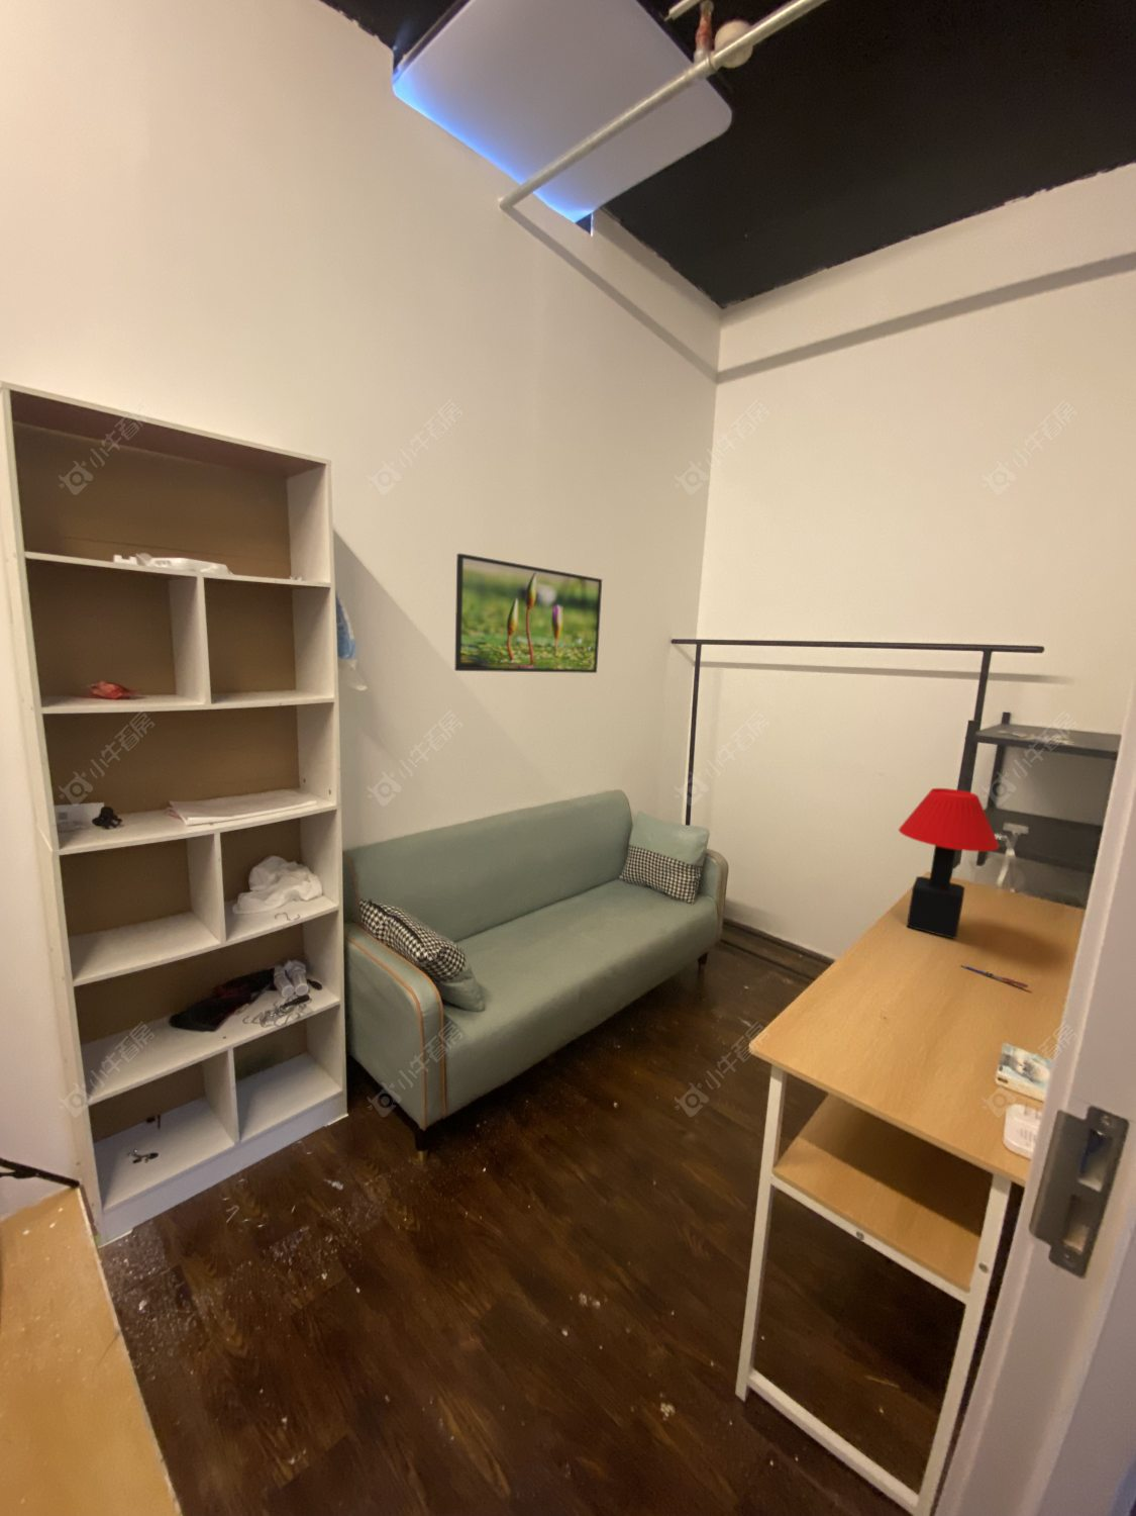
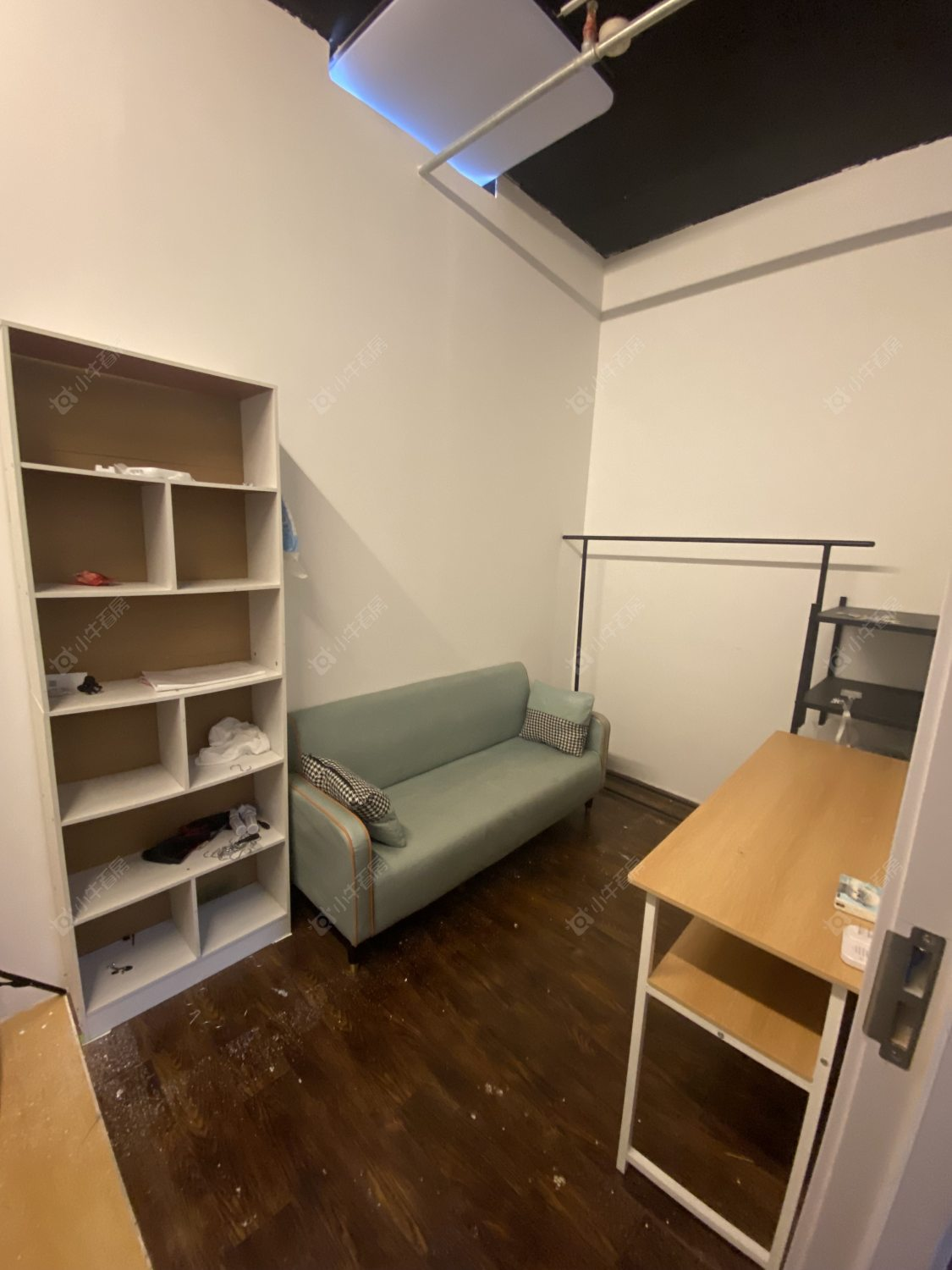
- pen [959,965,1029,988]
- table lamp [897,788,1000,939]
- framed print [453,553,603,674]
